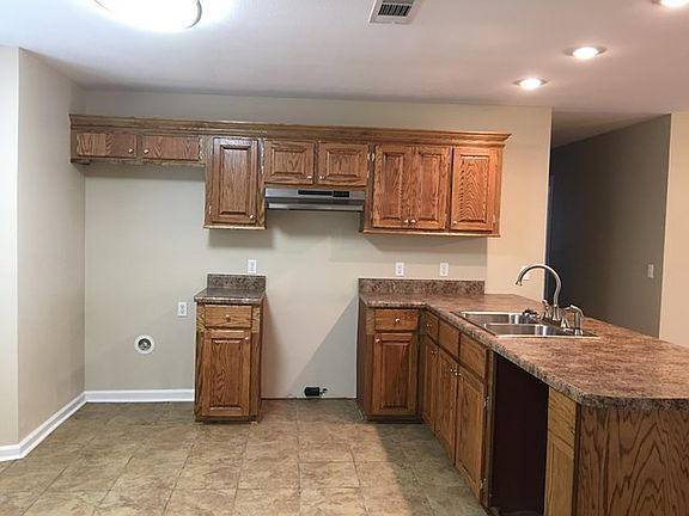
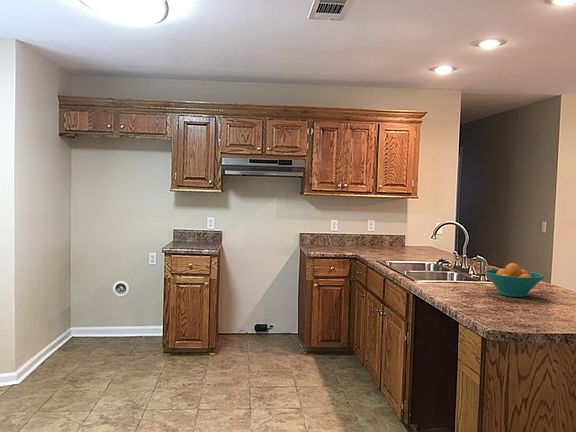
+ fruit bowl [483,262,545,298]
